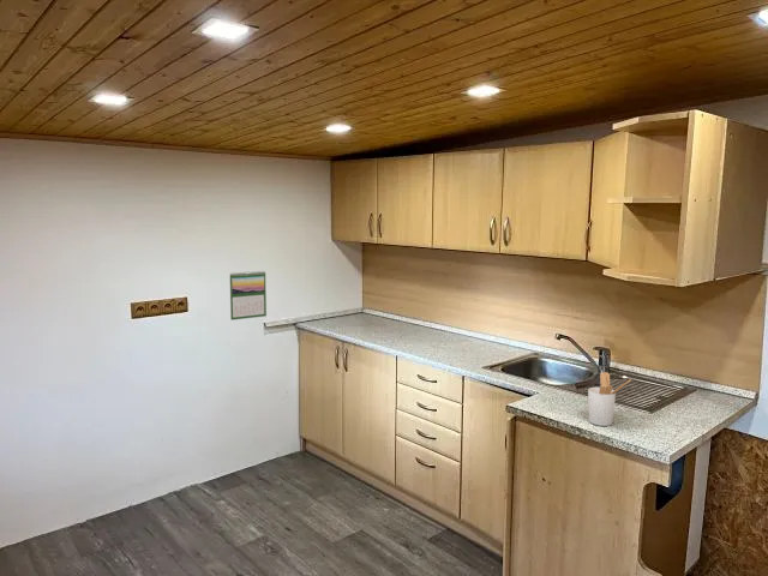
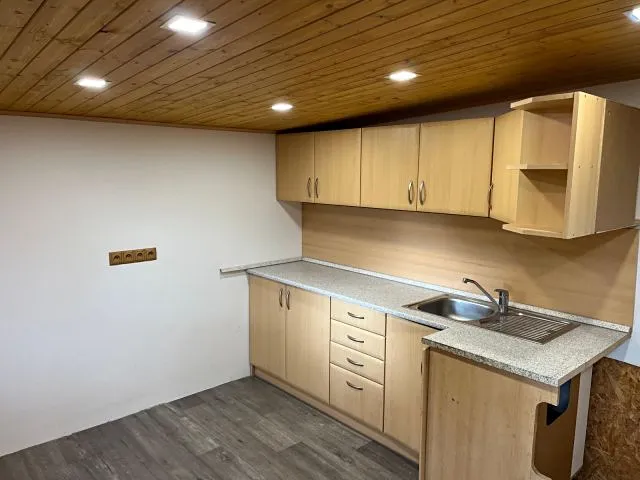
- utensil holder [587,371,632,427]
- calendar [229,270,268,322]
